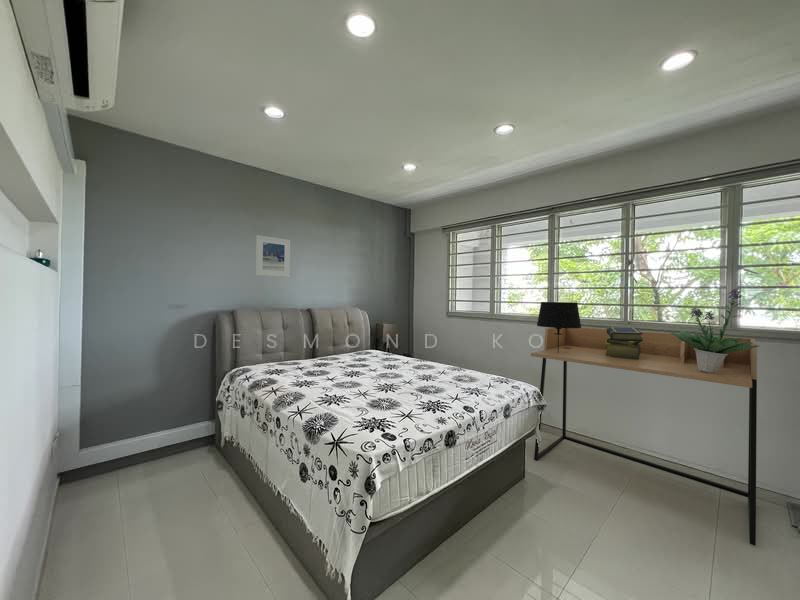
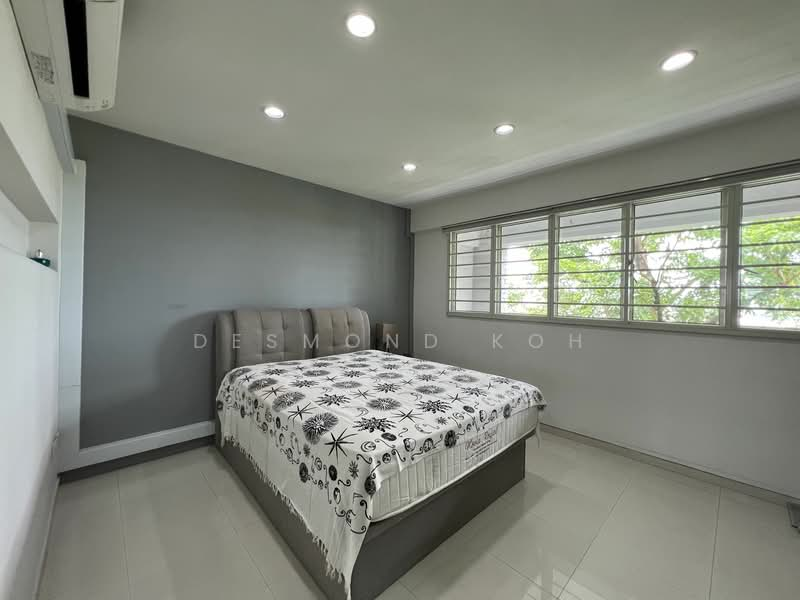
- table lamp [536,301,582,353]
- stack of books [605,326,644,360]
- potted plant [669,287,760,373]
- desk [530,326,758,547]
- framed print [255,234,291,278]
